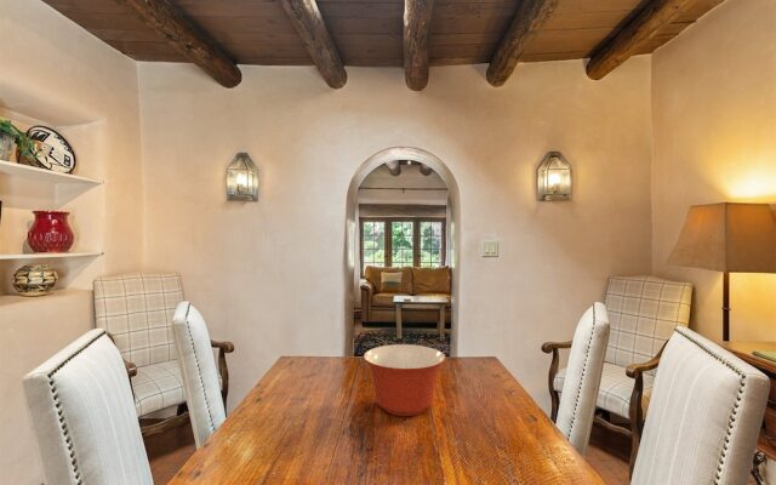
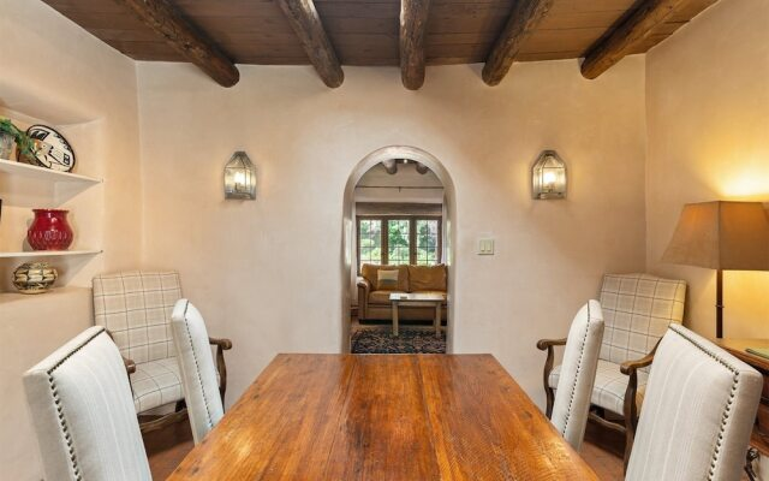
- mixing bowl [363,343,446,417]
